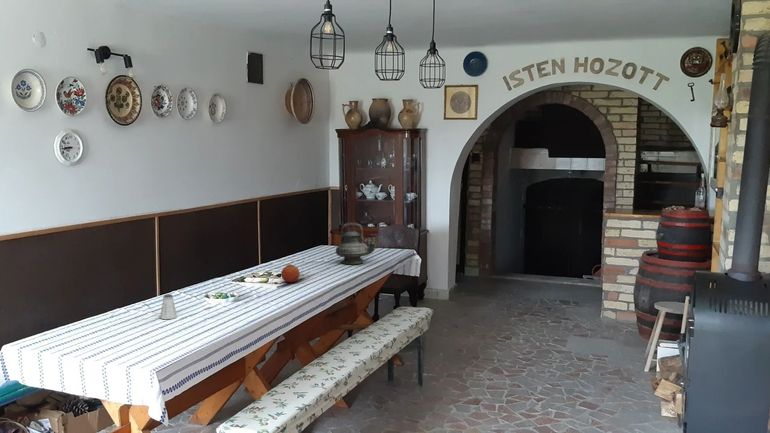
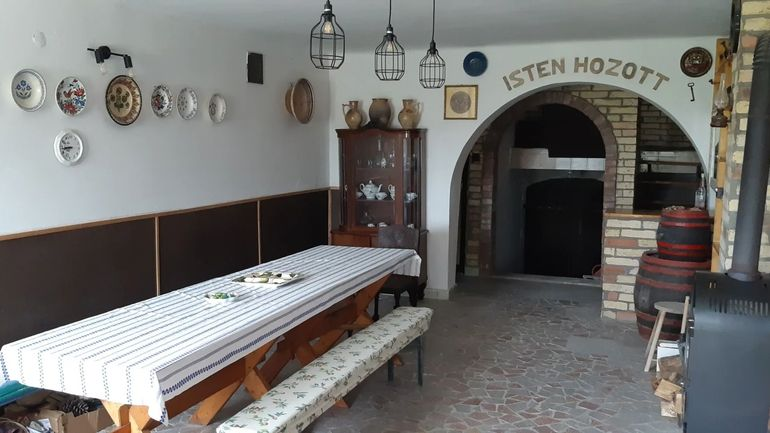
- saltshaker [159,293,178,320]
- teapot [335,221,381,265]
- fruit [280,263,300,283]
